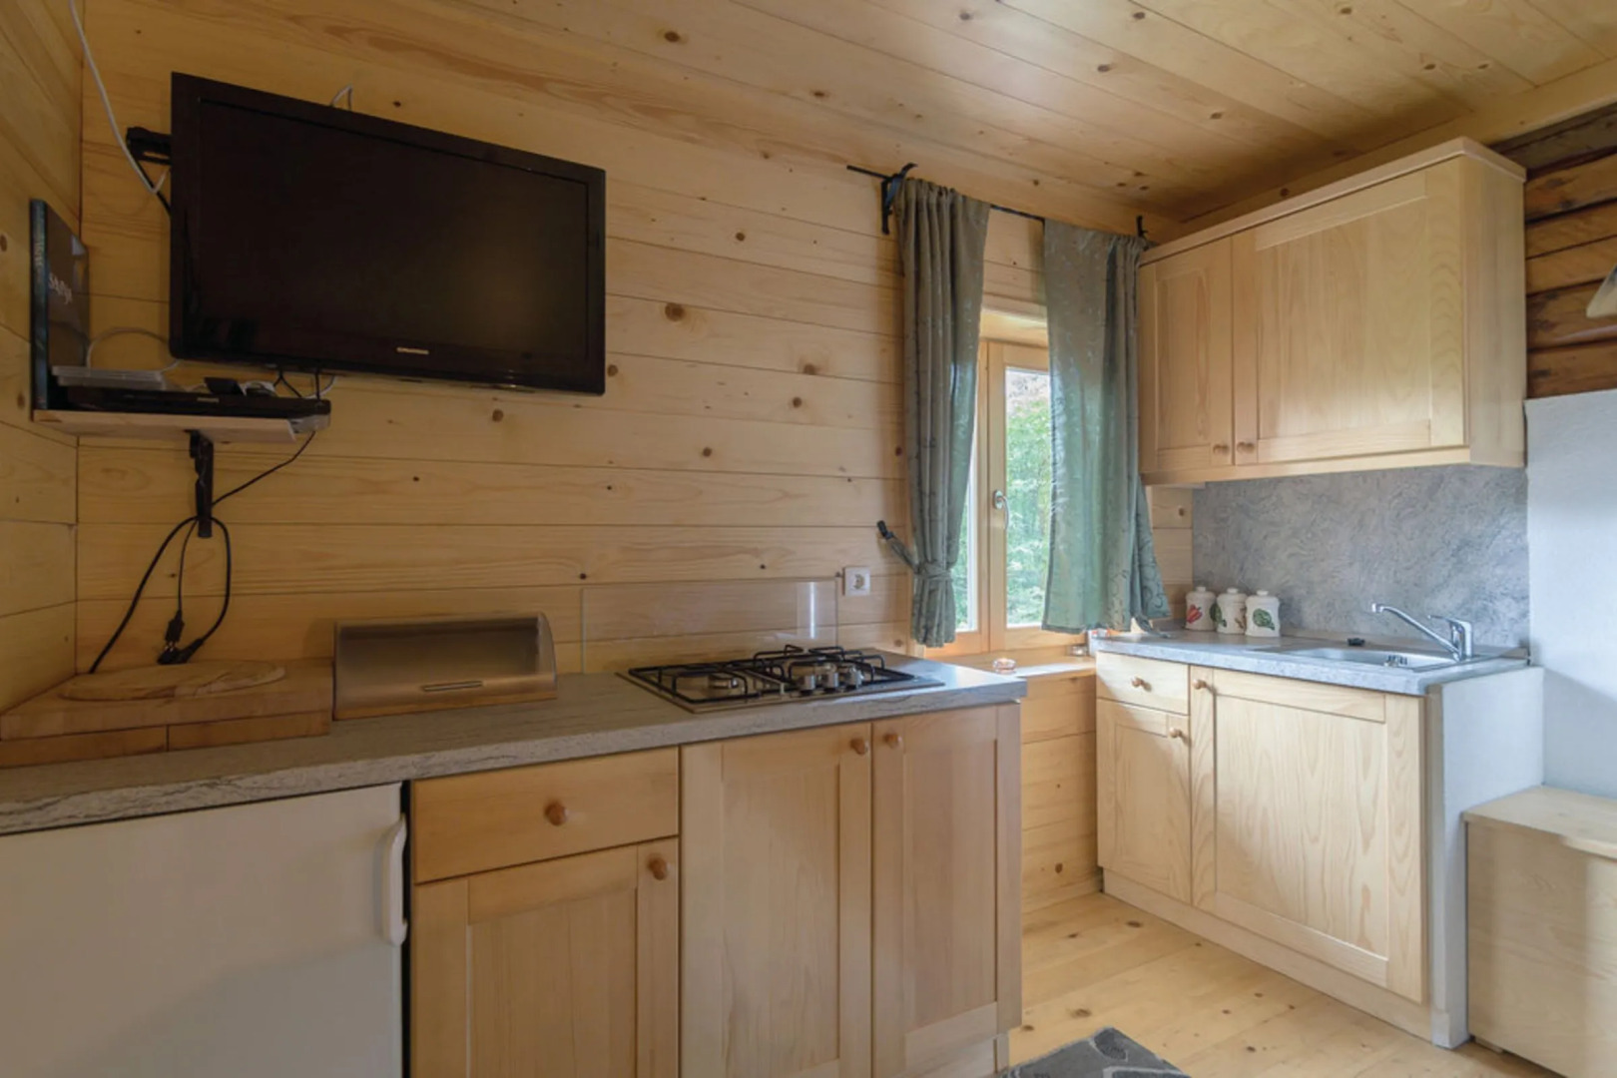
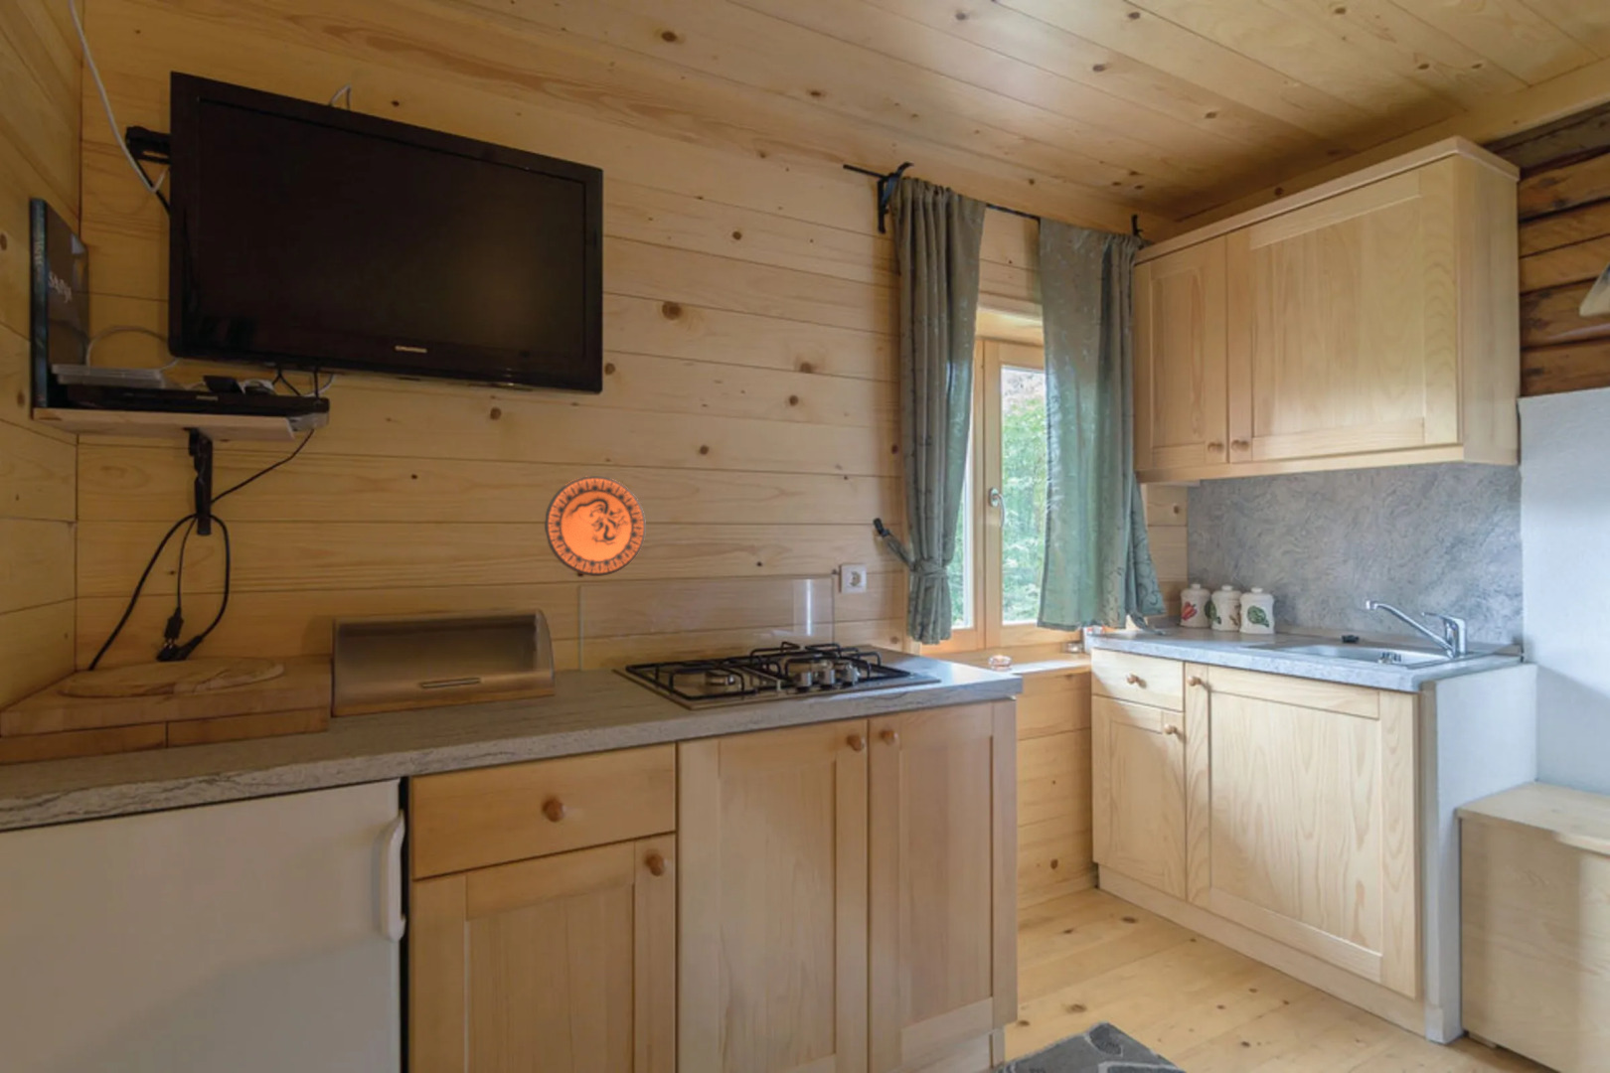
+ decorative plate [544,475,647,577]
